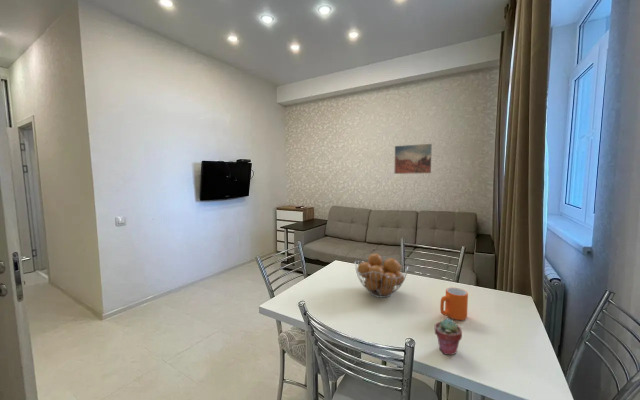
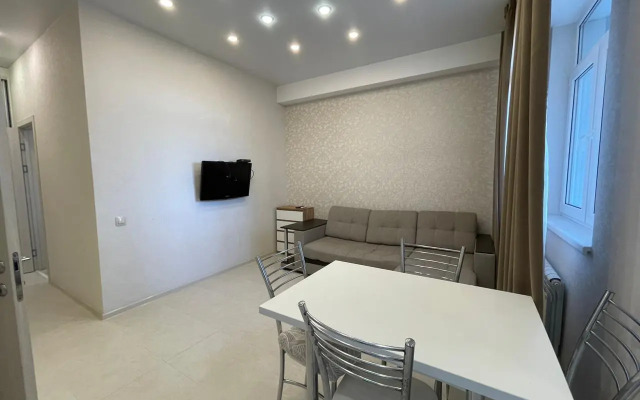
- potted succulent [434,318,463,356]
- fruit basket [354,252,409,299]
- wall art [394,143,433,175]
- mug [439,287,469,321]
